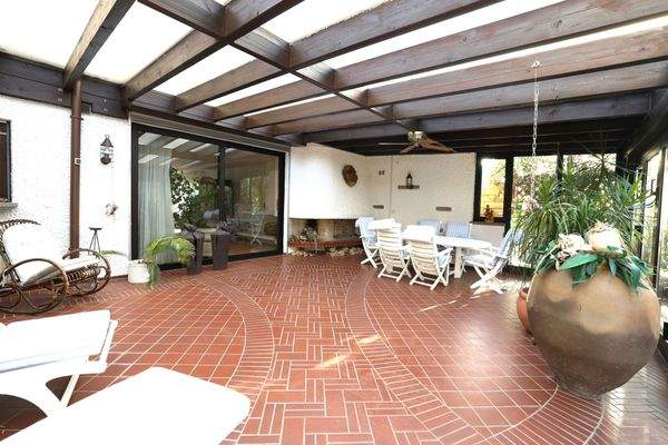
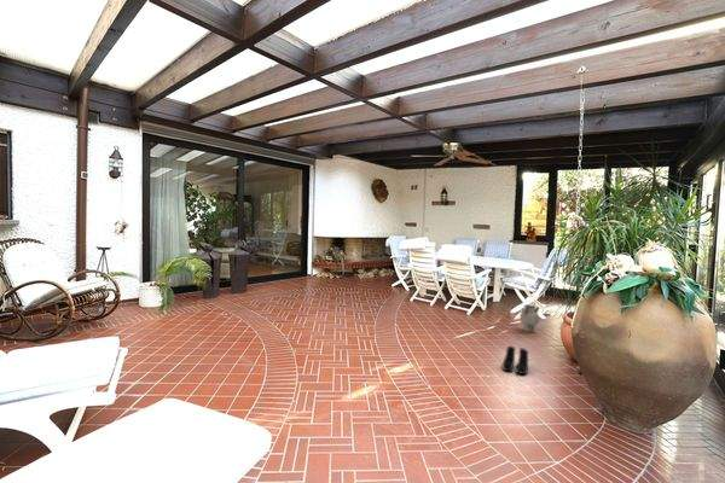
+ boots [501,344,529,376]
+ ceramic jug [518,304,540,333]
